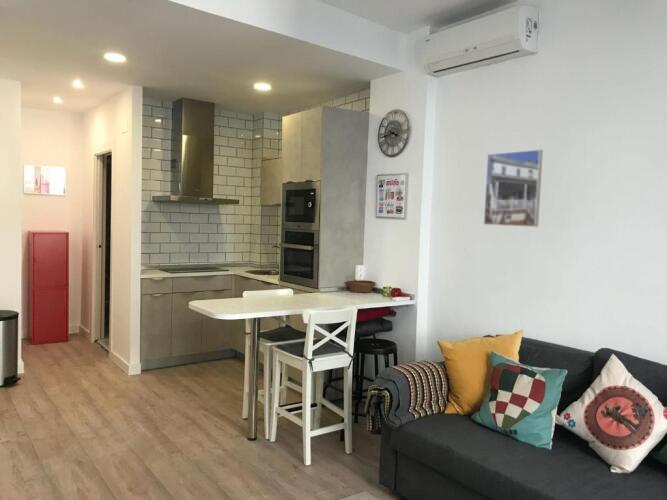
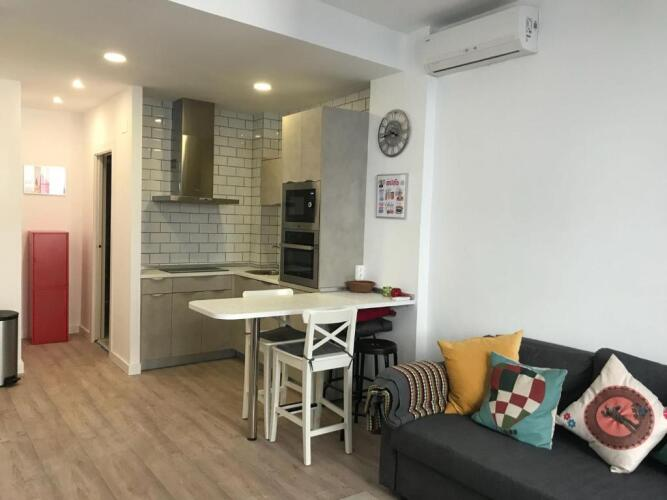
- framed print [483,149,544,228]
